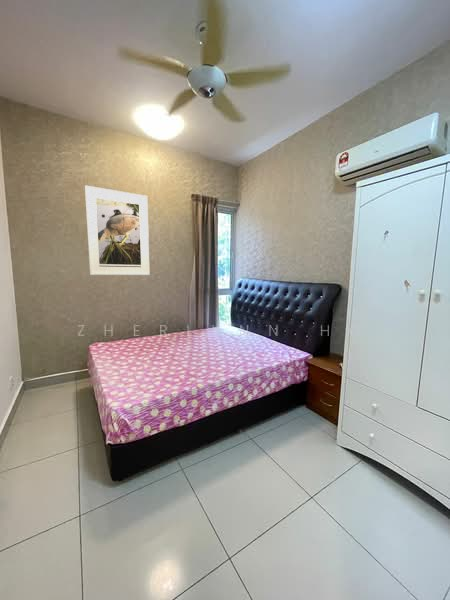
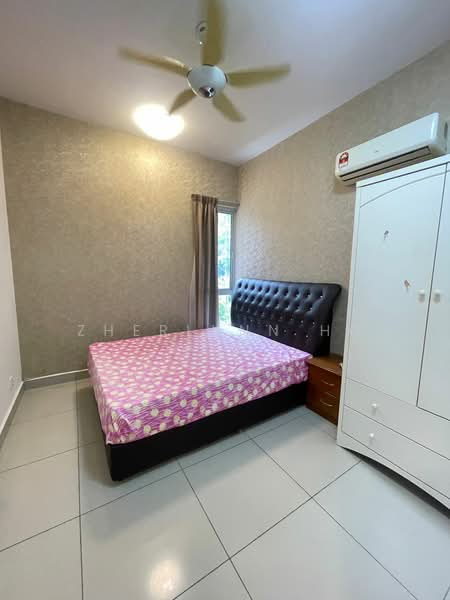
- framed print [84,184,150,276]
